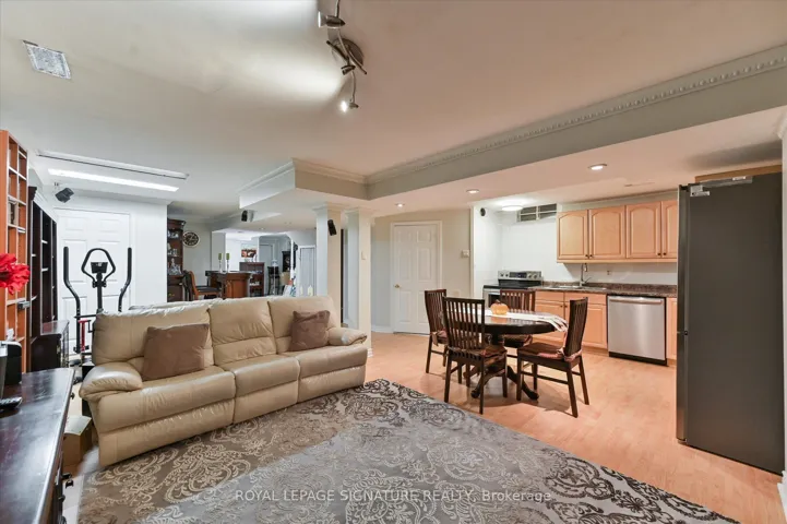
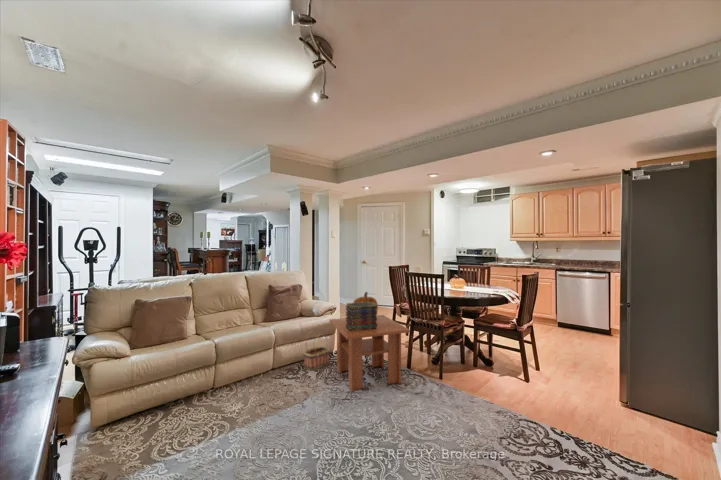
+ decorative pumpkin [352,291,379,312]
+ coffee table [329,314,411,393]
+ basket [303,330,331,371]
+ book stack [345,302,378,332]
